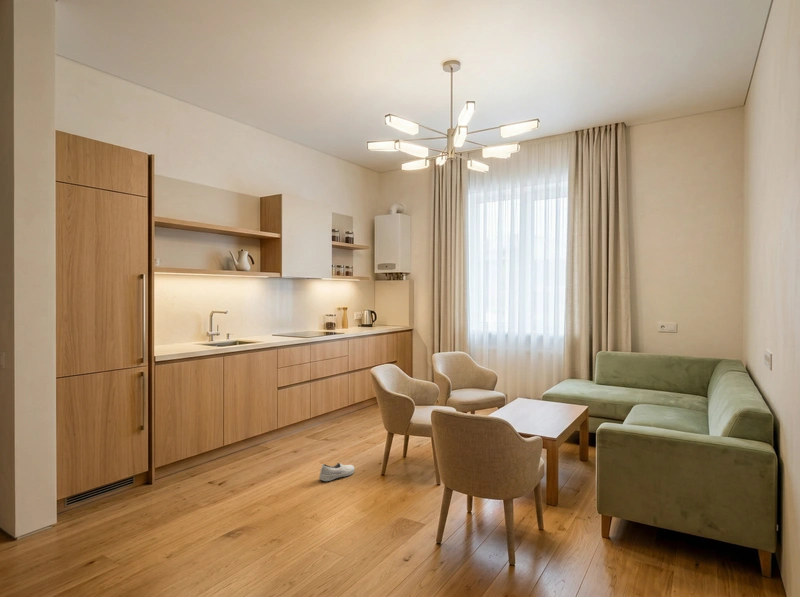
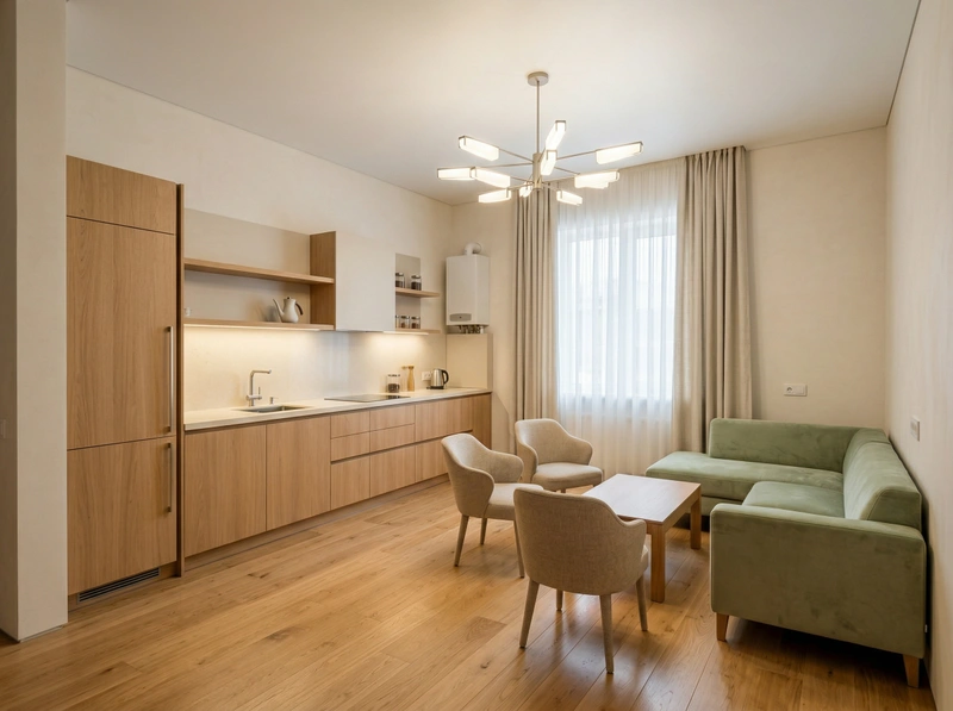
- shoe [318,462,356,482]
